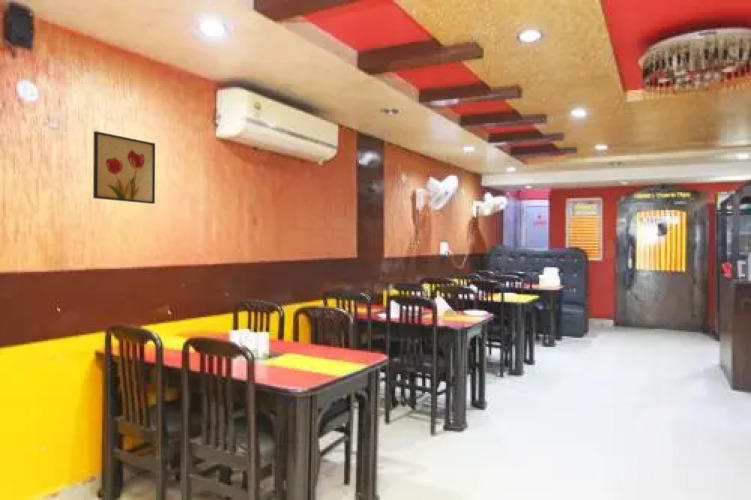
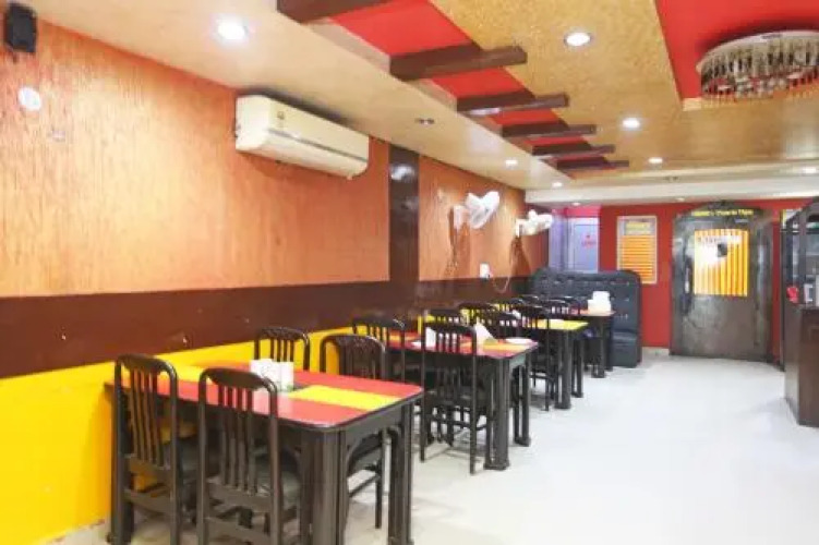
- wall art [92,130,156,205]
